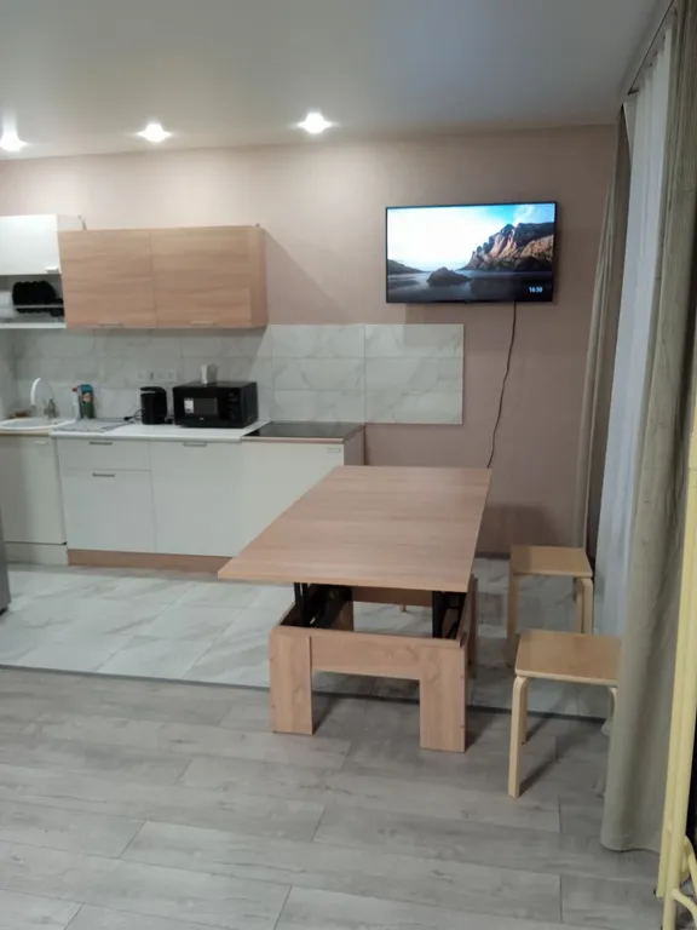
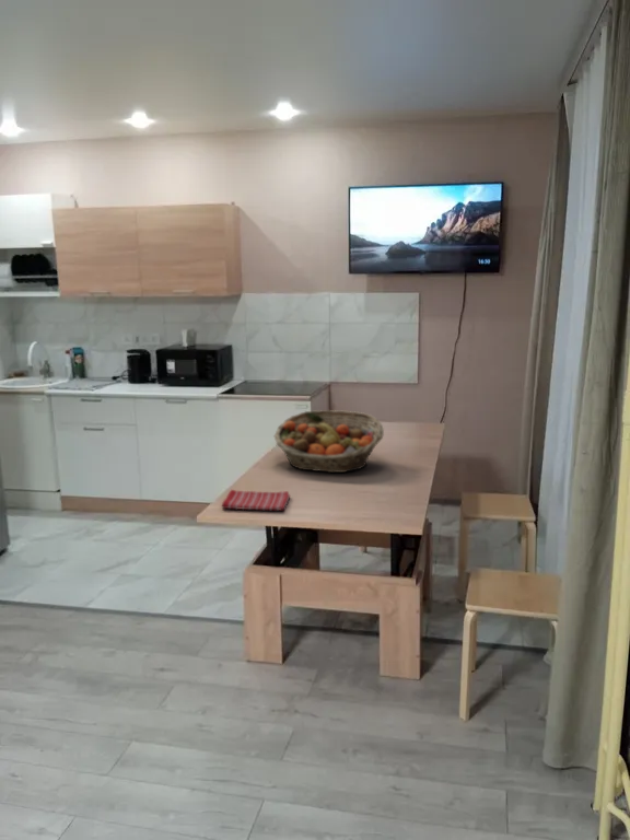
+ dish towel [221,489,291,512]
+ fruit basket [273,409,385,474]
